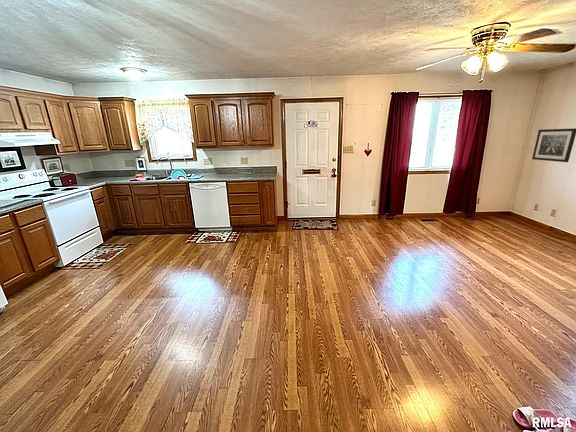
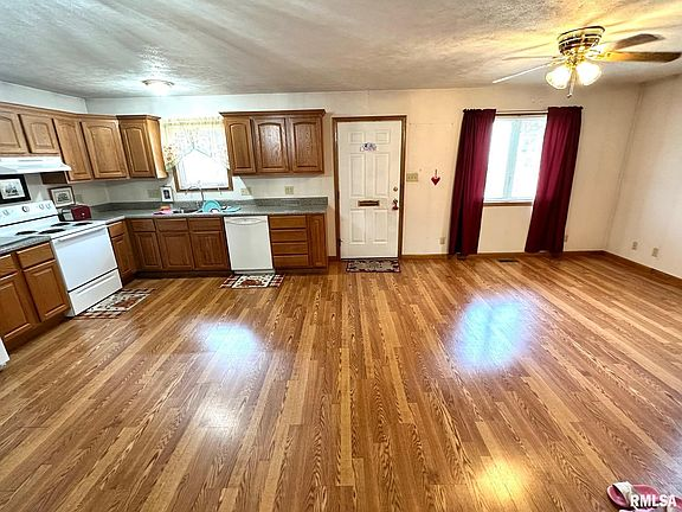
- wall art [531,127,576,163]
